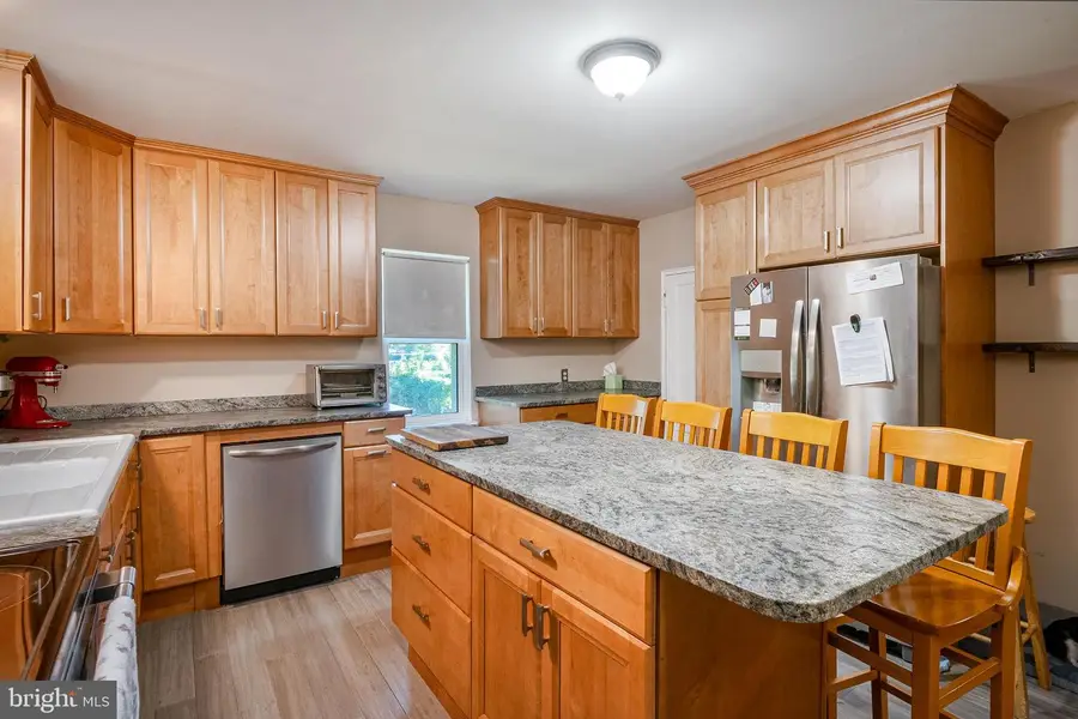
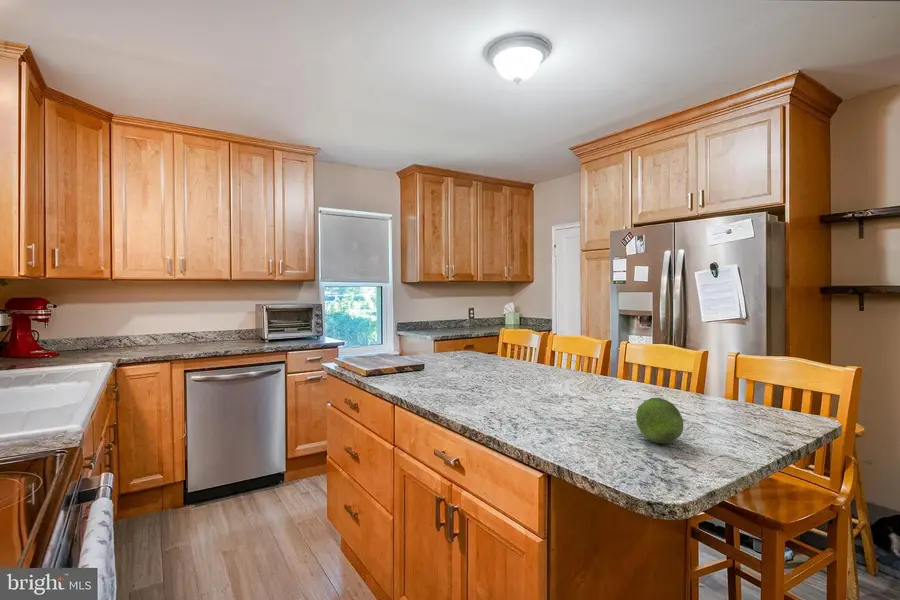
+ fruit [635,397,684,444]
